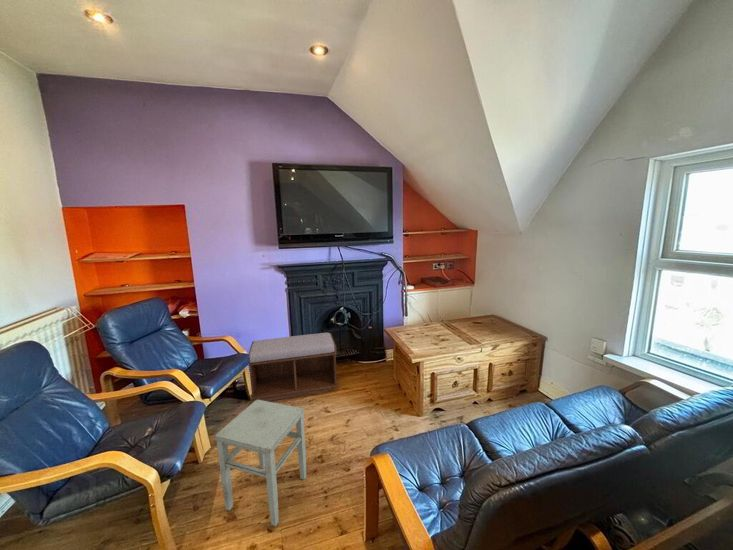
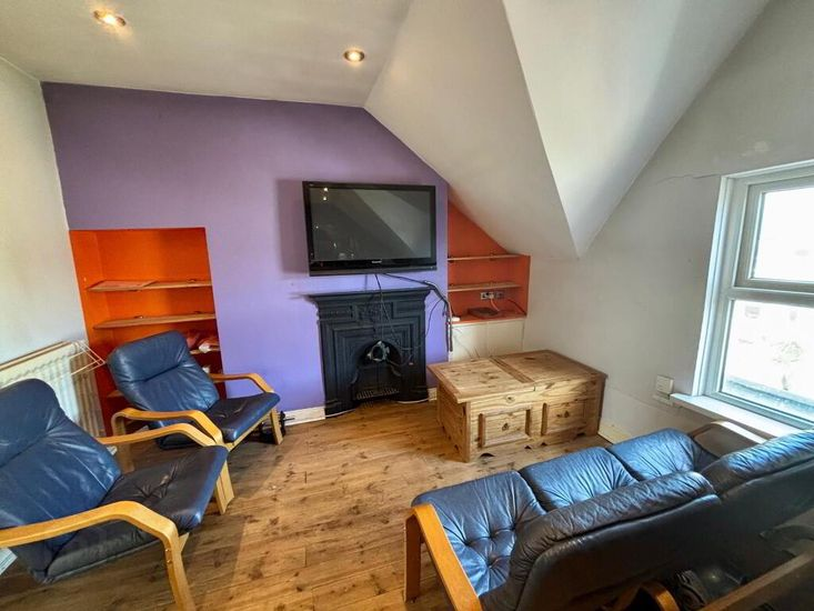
- bench [246,332,339,402]
- stool [214,399,307,527]
